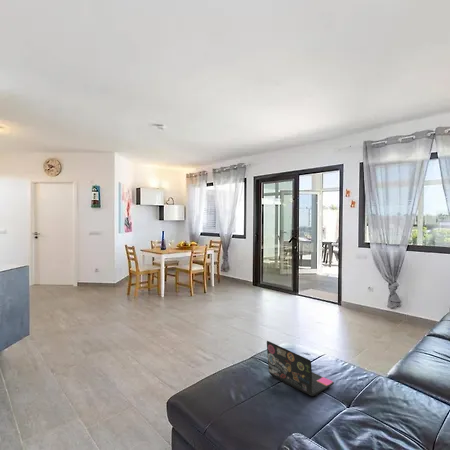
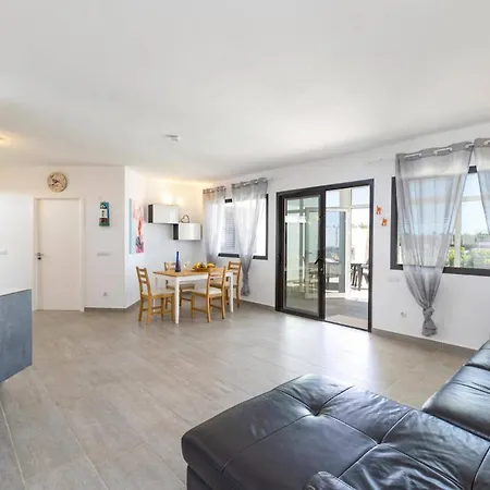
- laptop [266,340,335,398]
